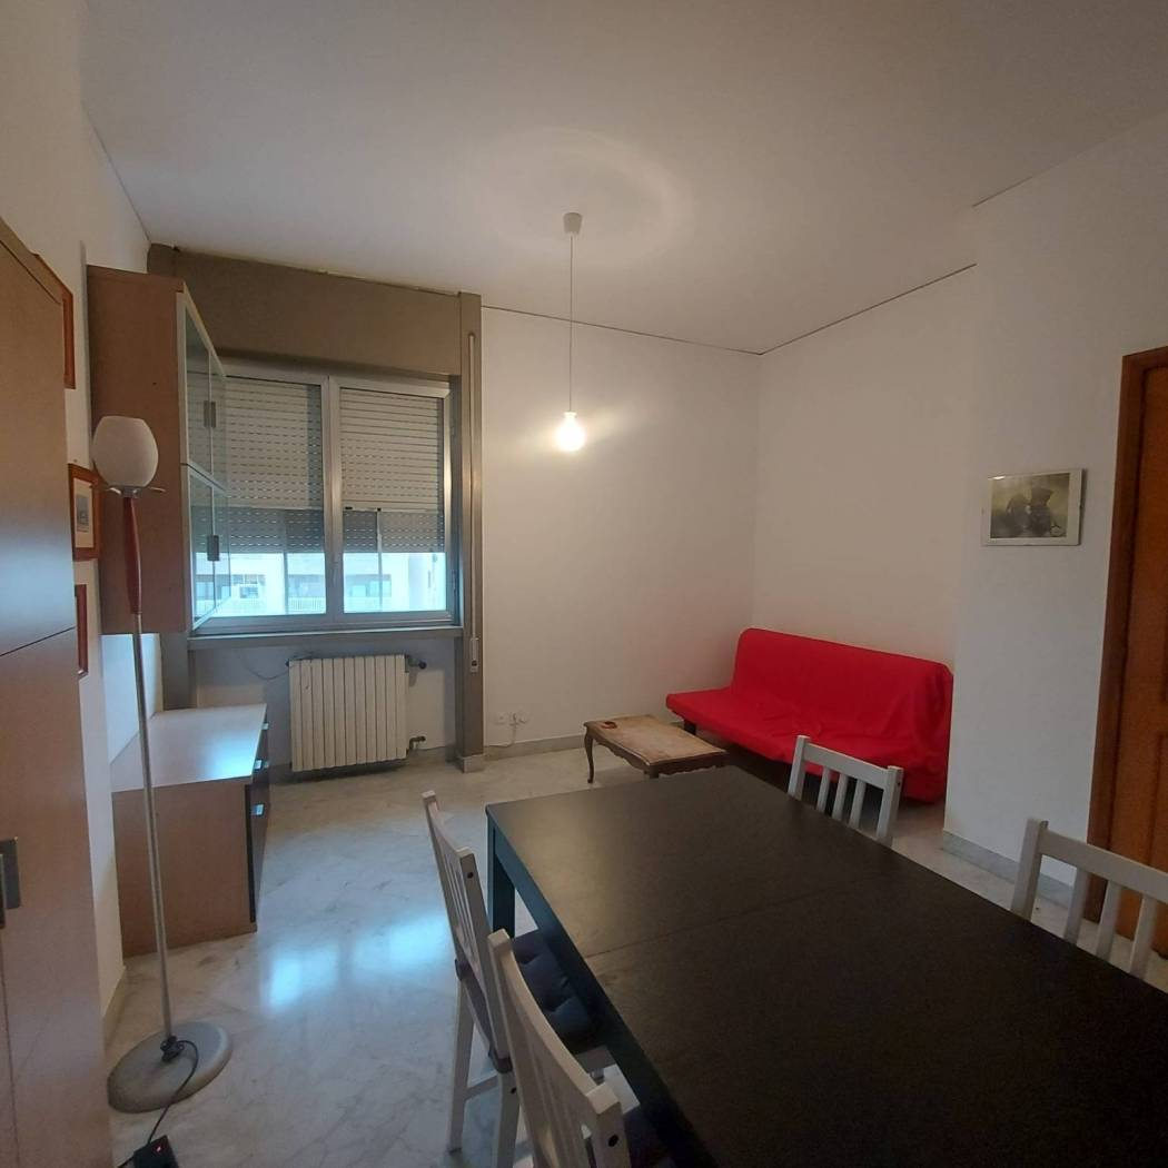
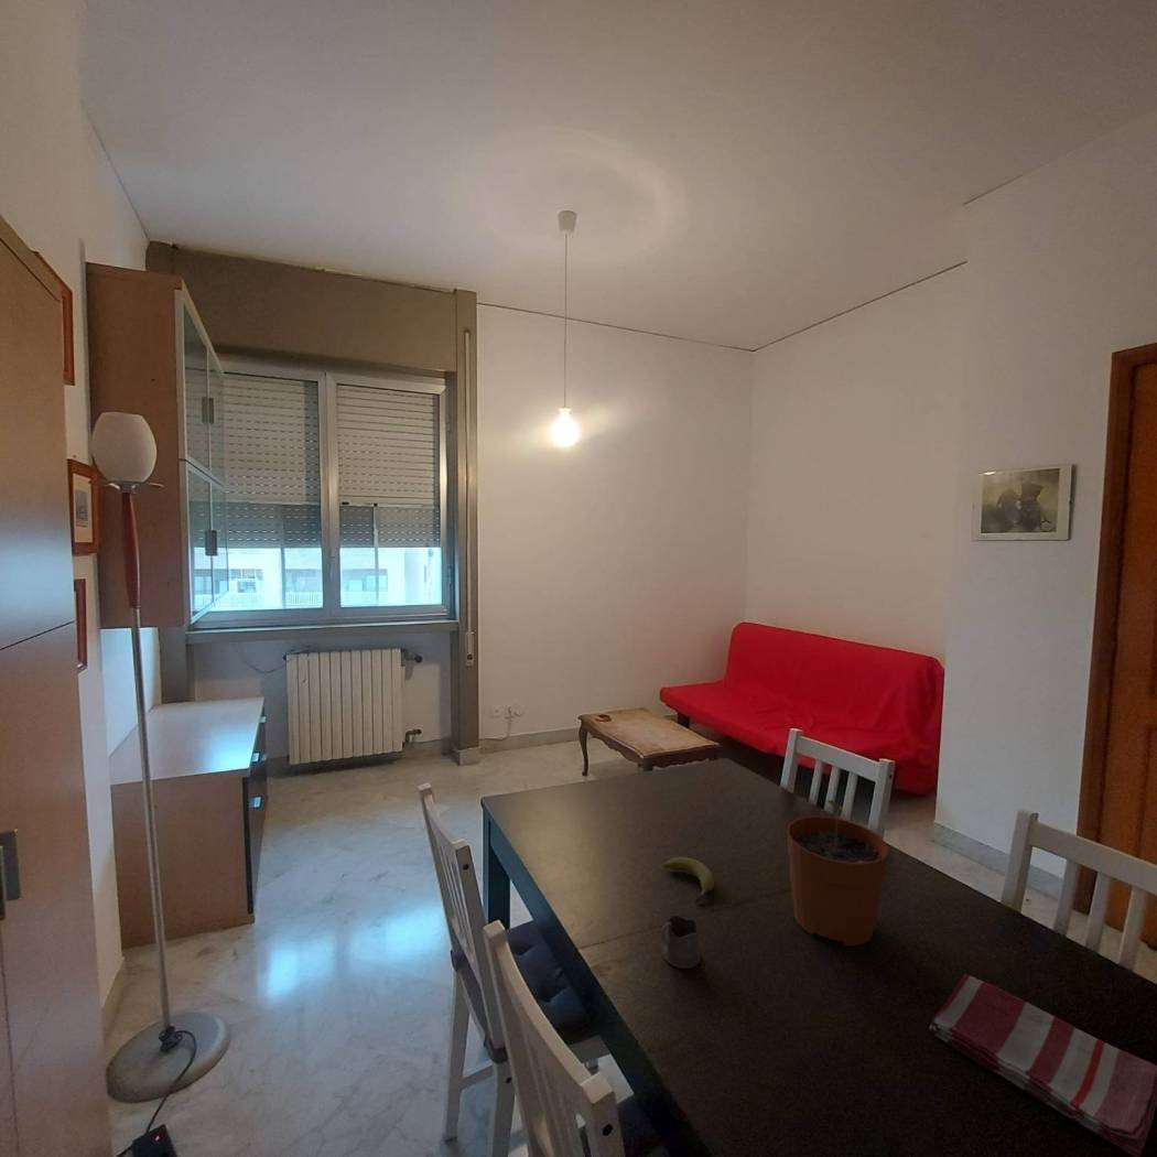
+ dish towel [928,973,1157,1157]
+ plant pot [786,799,889,947]
+ fruit [663,856,715,904]
+ tea glass holder [661,913,702,970]
